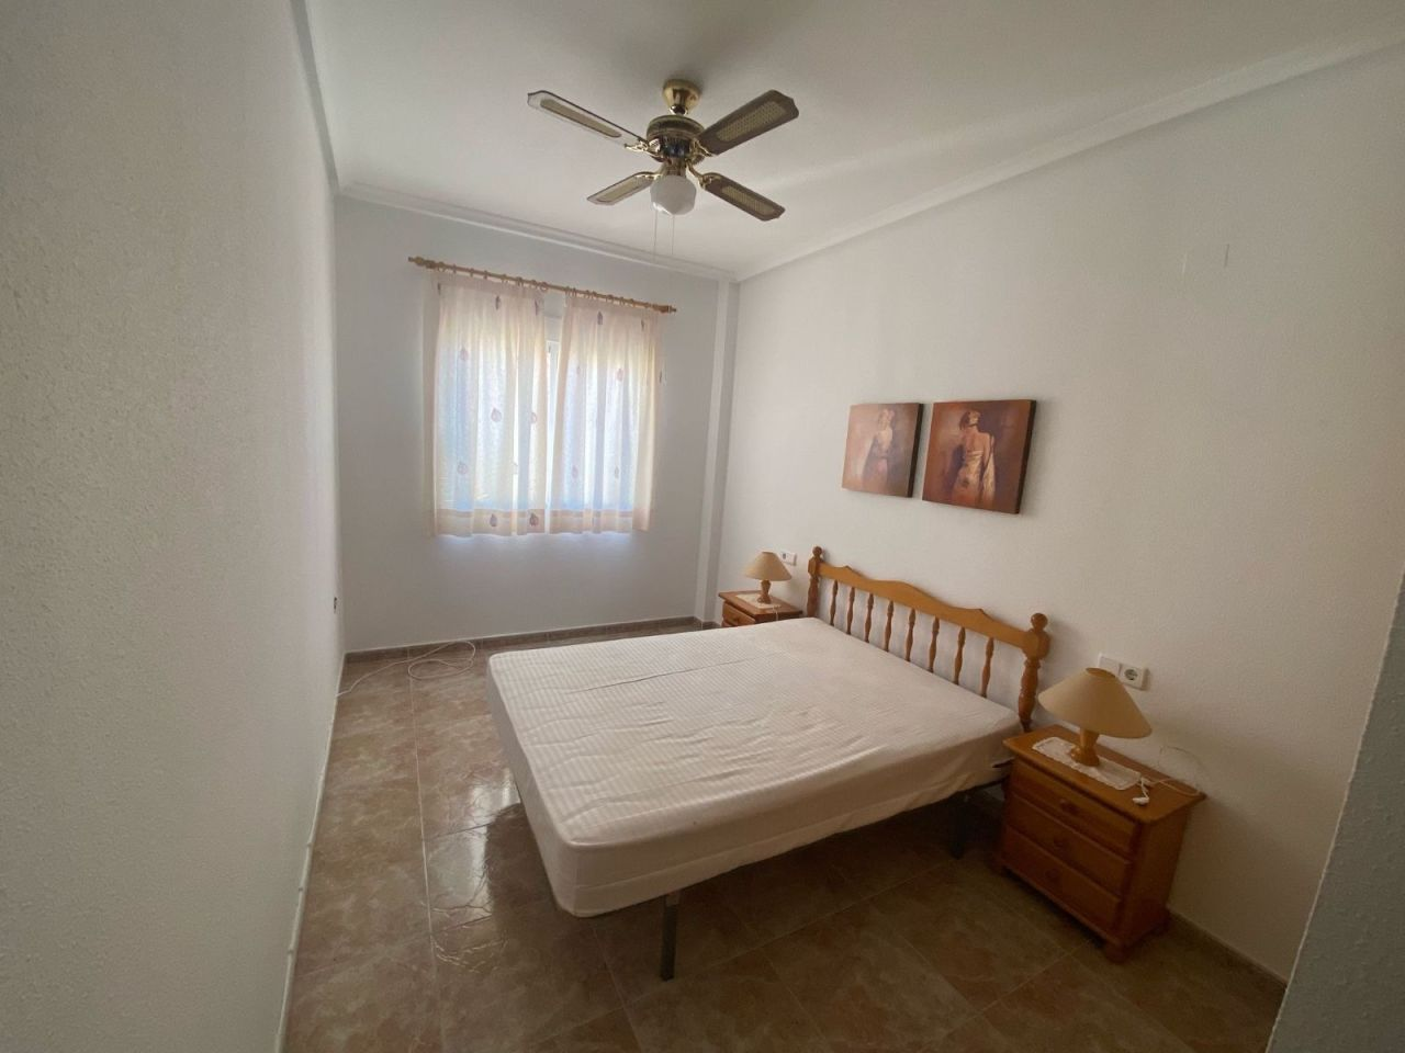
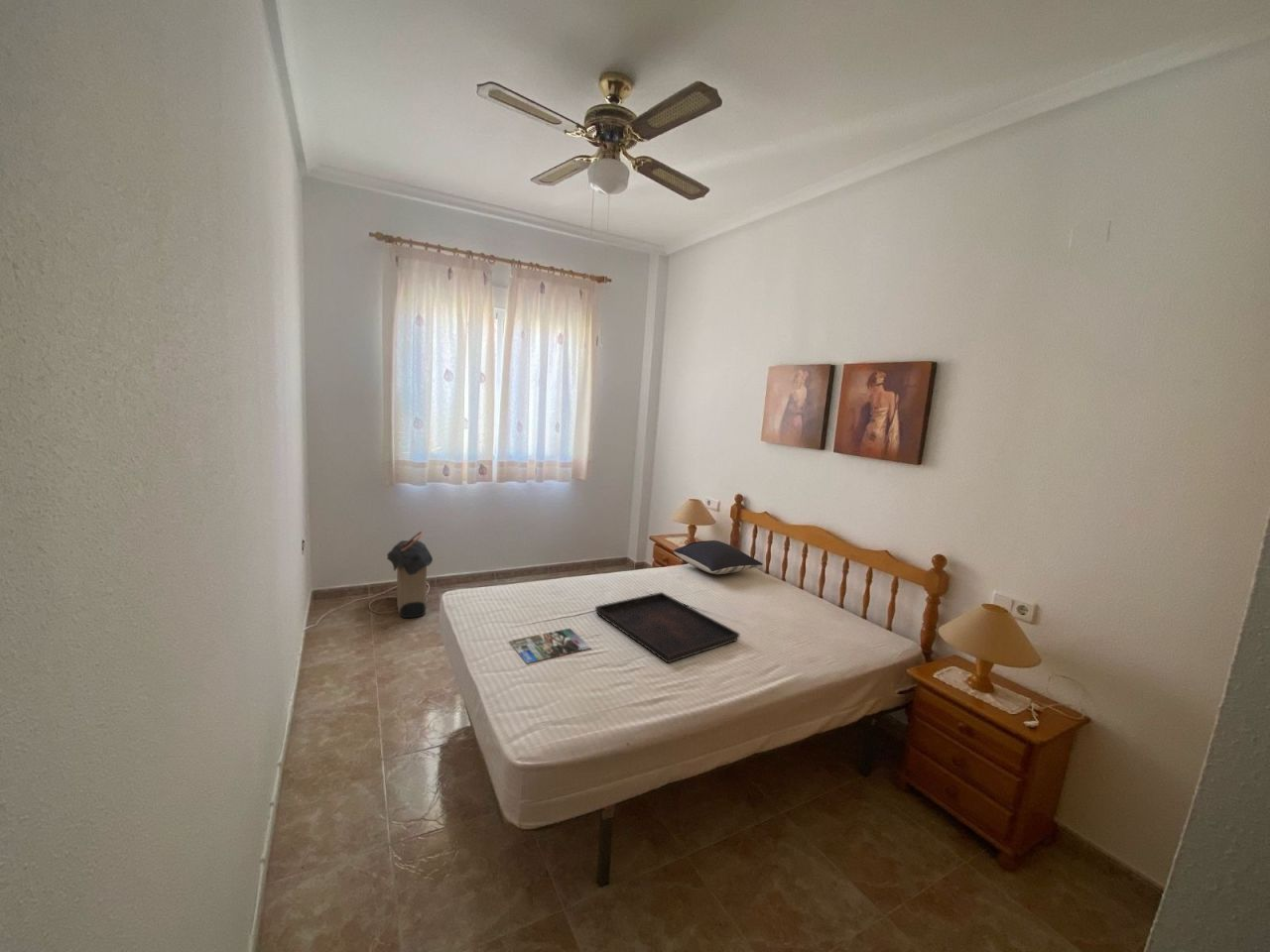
+ laundry hamper [386,530,434,619]
+ magazine [508,627,592,664]
+ pillow [673,539,764,575]
+ serving tray [594,591,741,664]
